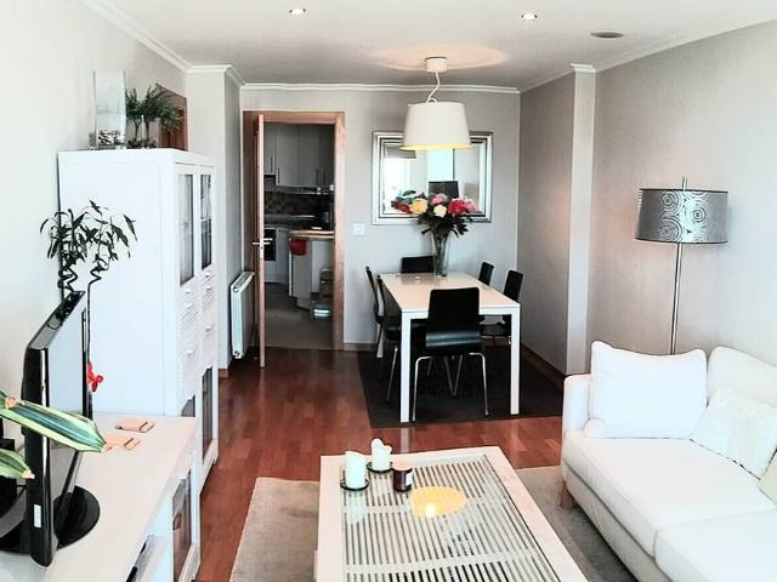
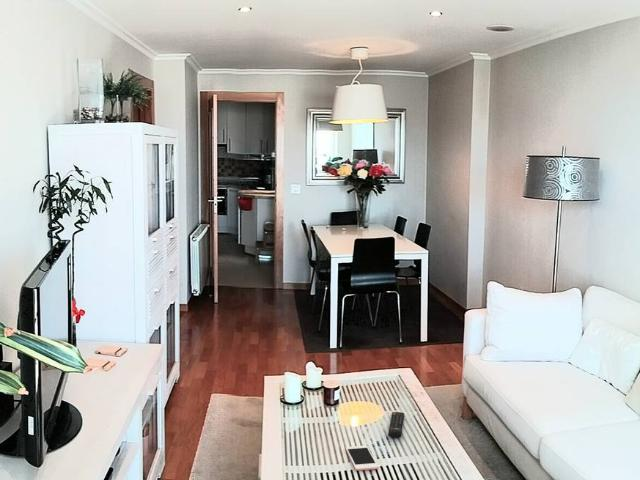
+ remote control [387,411,405,439]
+ cell phone [345,445,380,471]
